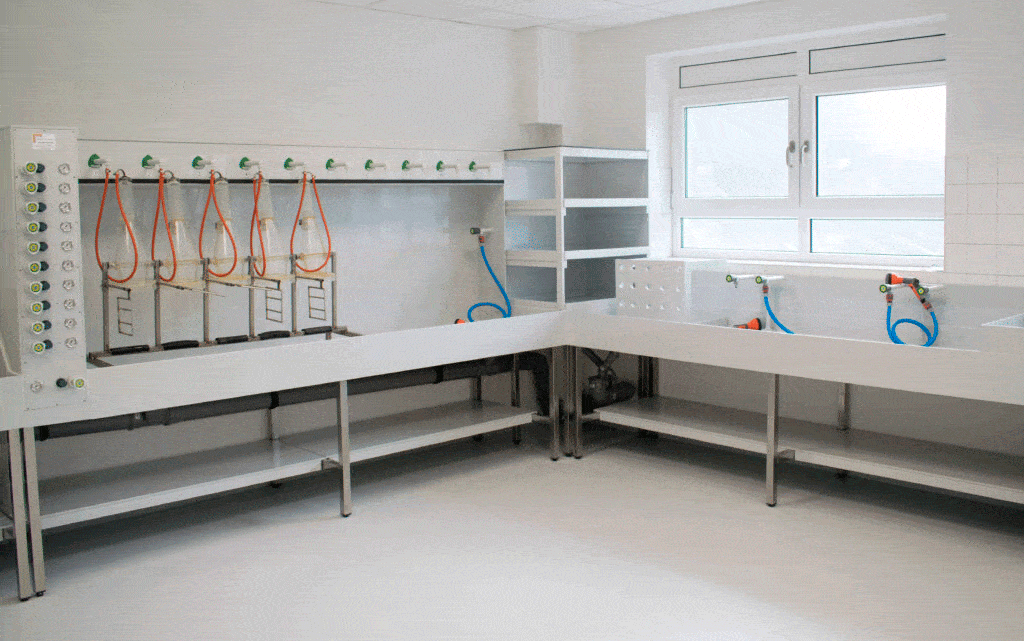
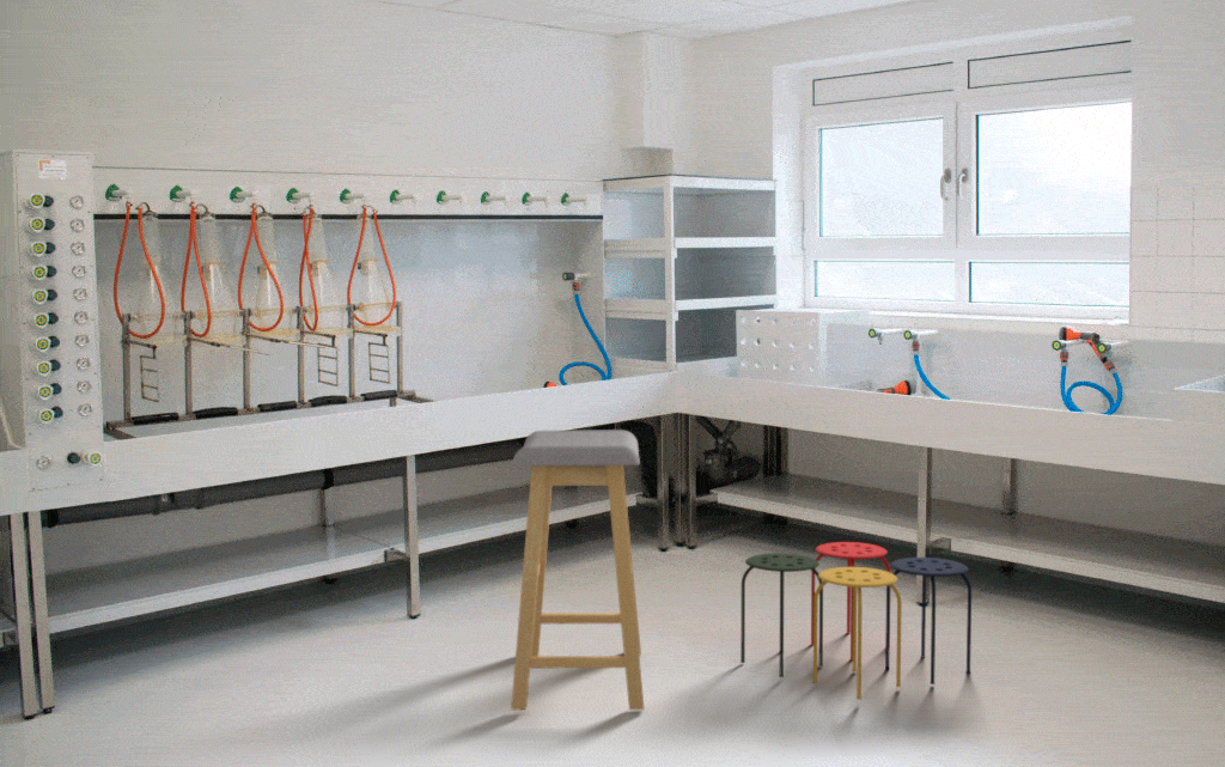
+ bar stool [510,428,646,711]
+ stool [739,541,973,701]
